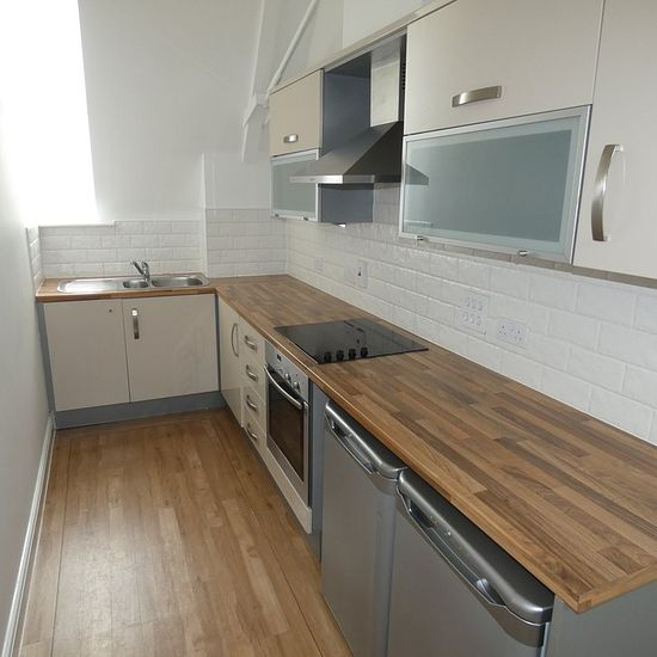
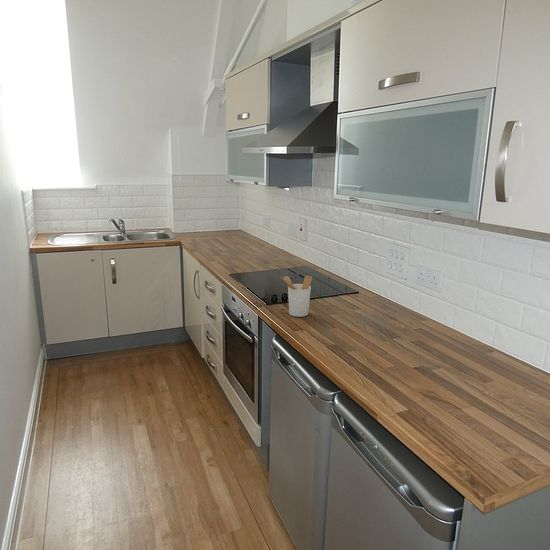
+ utensil holder [281,275,313,318]
